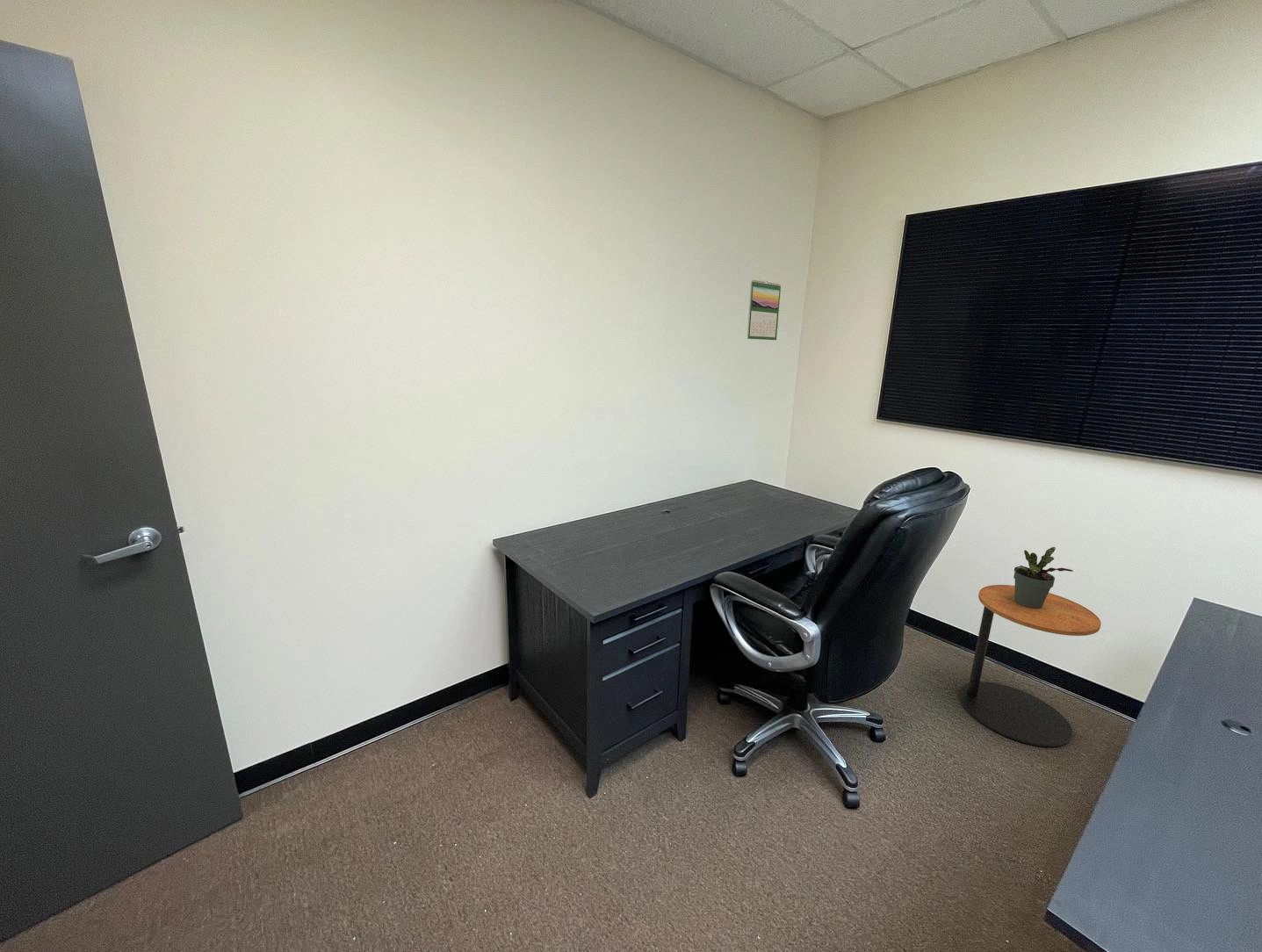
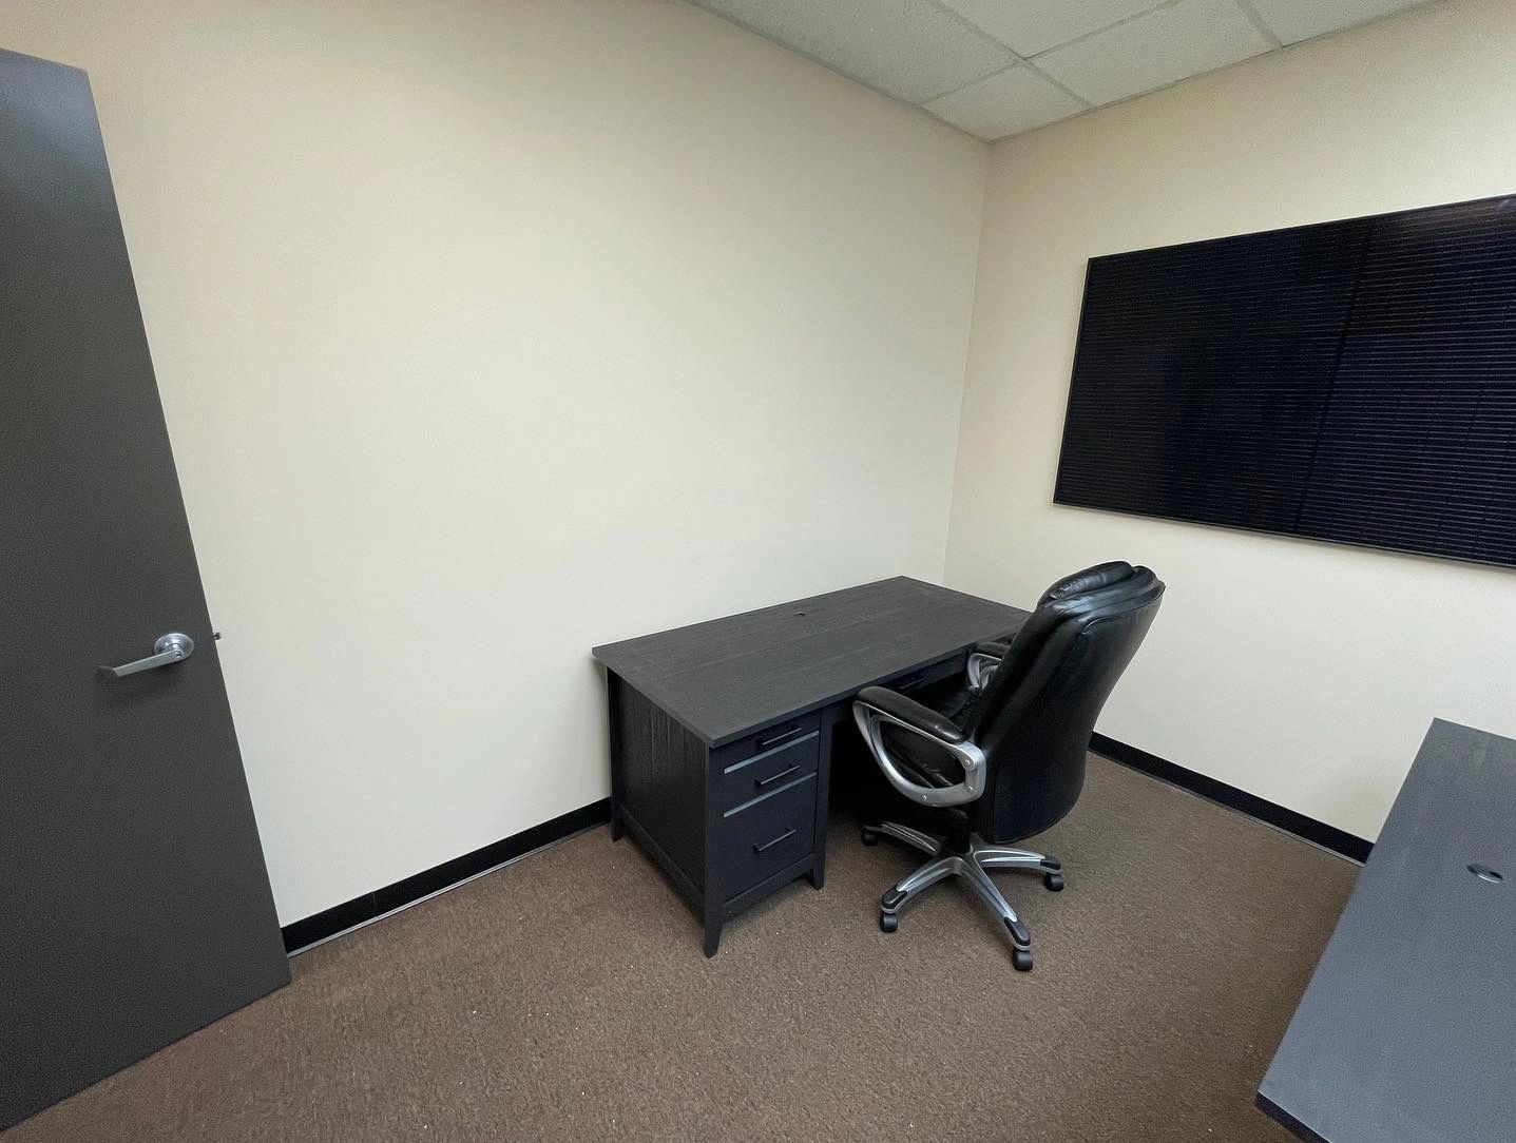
- calendar [746,279,782,341]
- side table [958,584,1102,747]
- potted plant [1013,546,1074,609]
